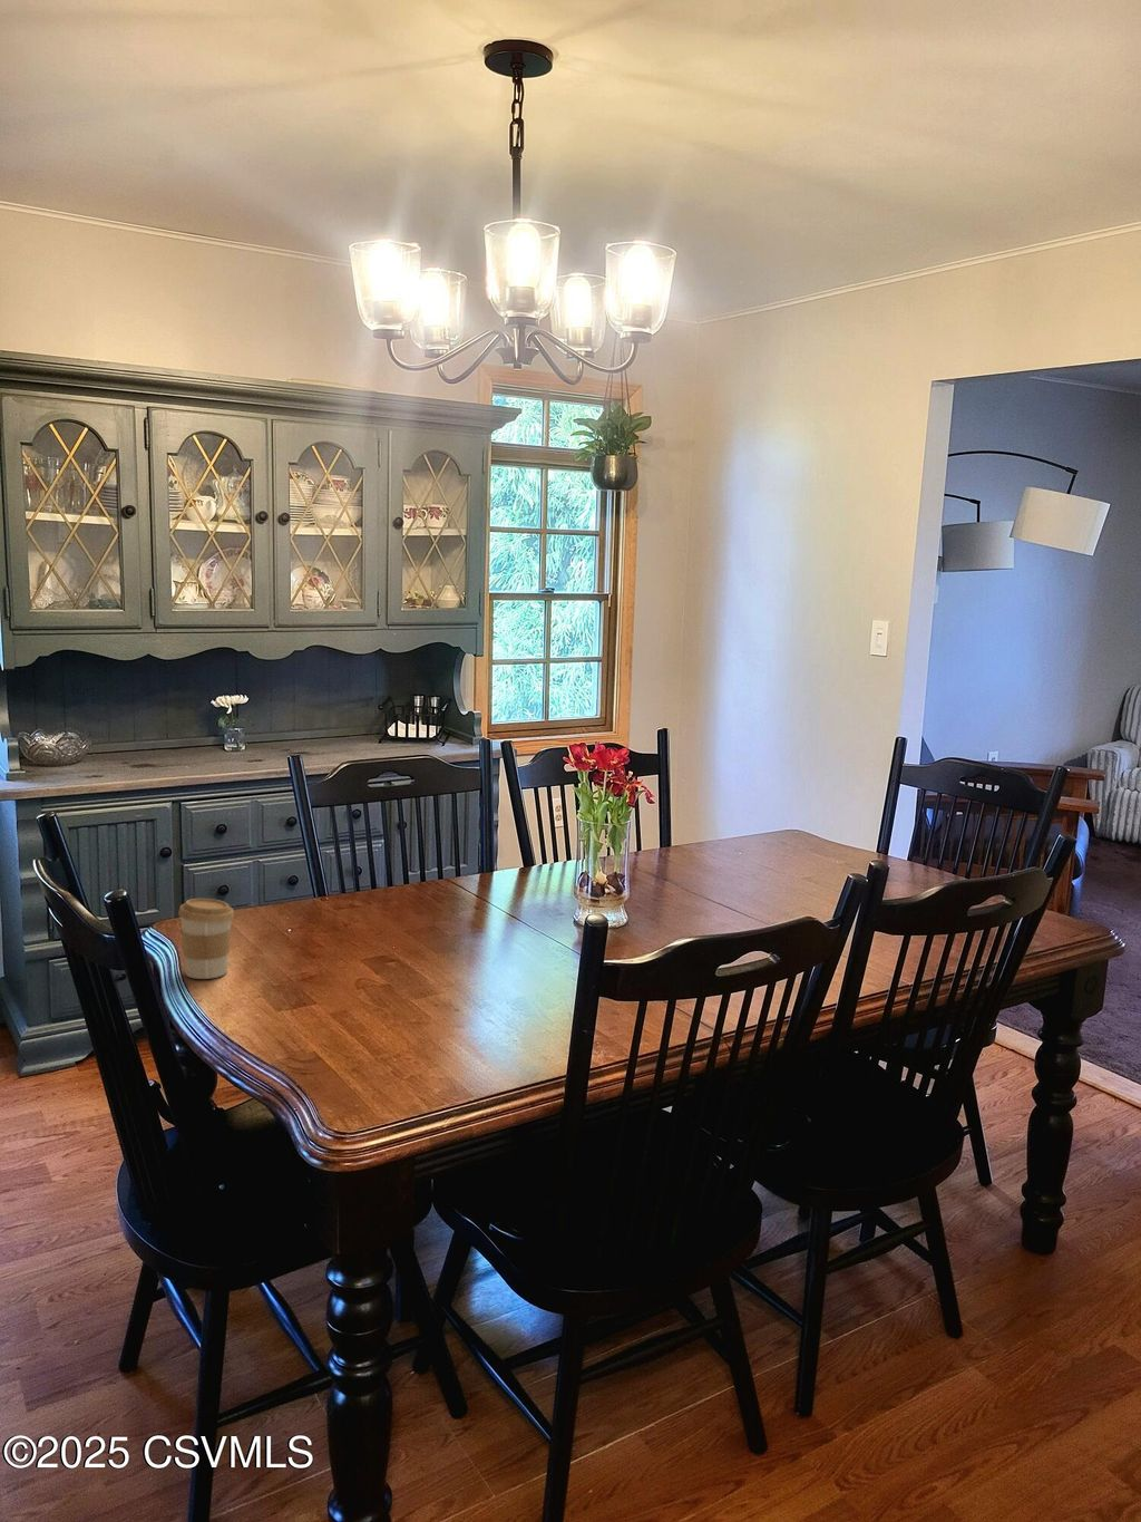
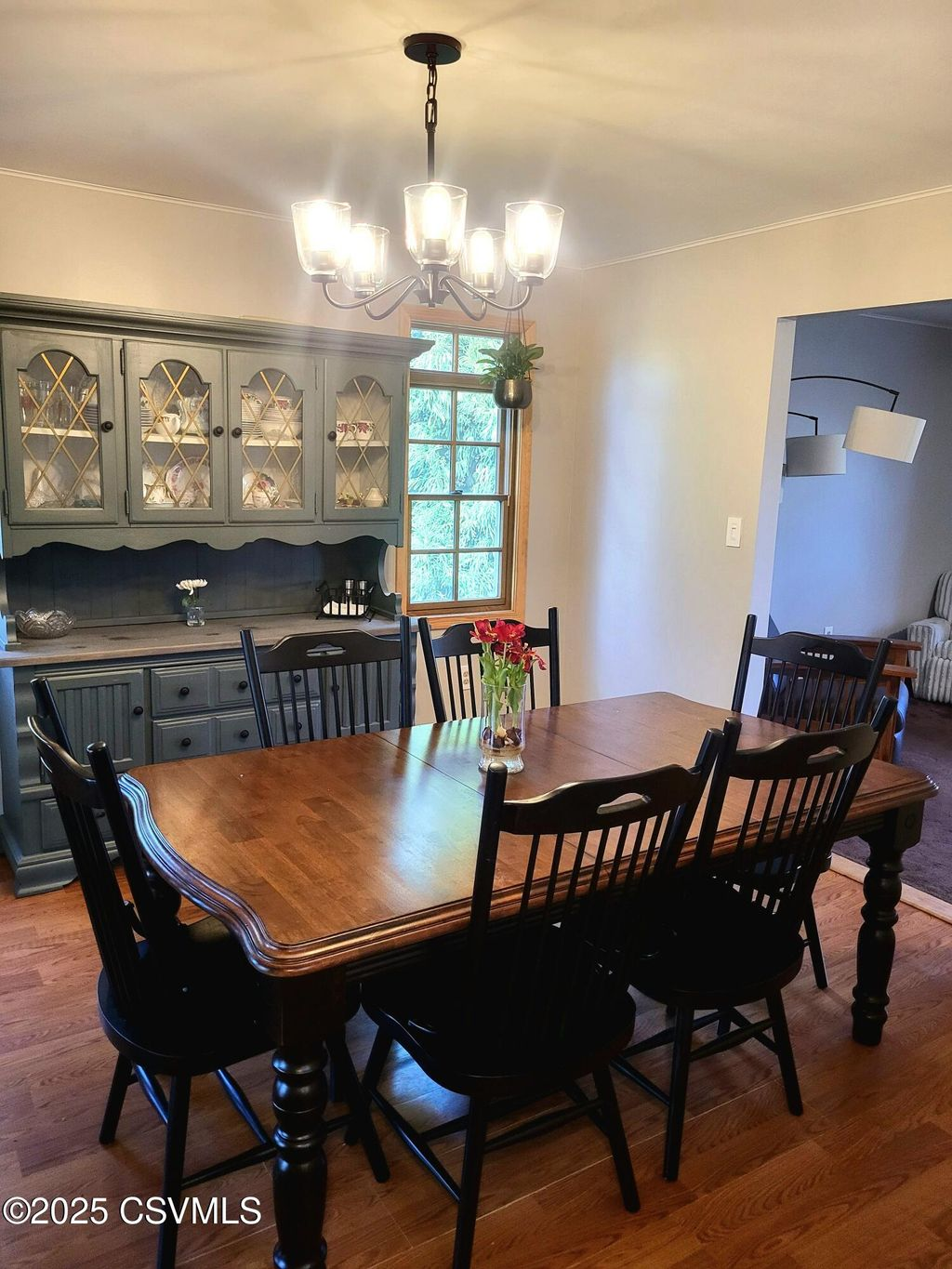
- coffee cup [177,897,235,980]
